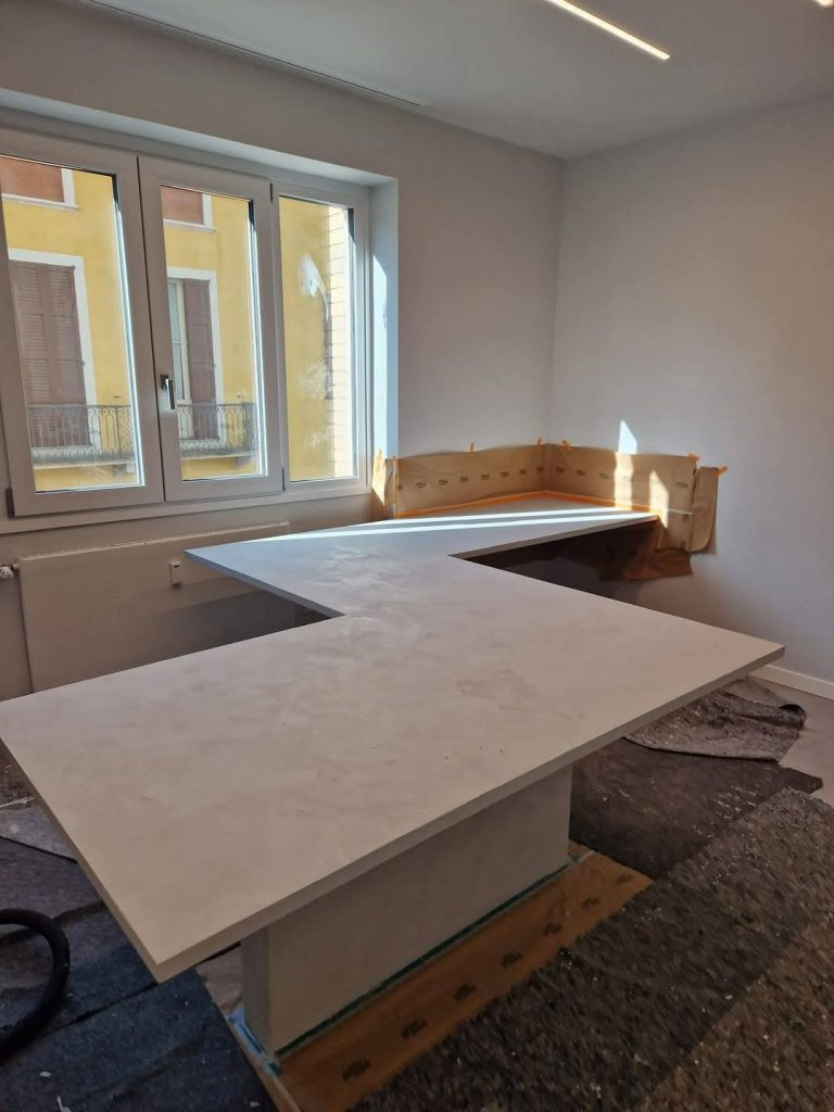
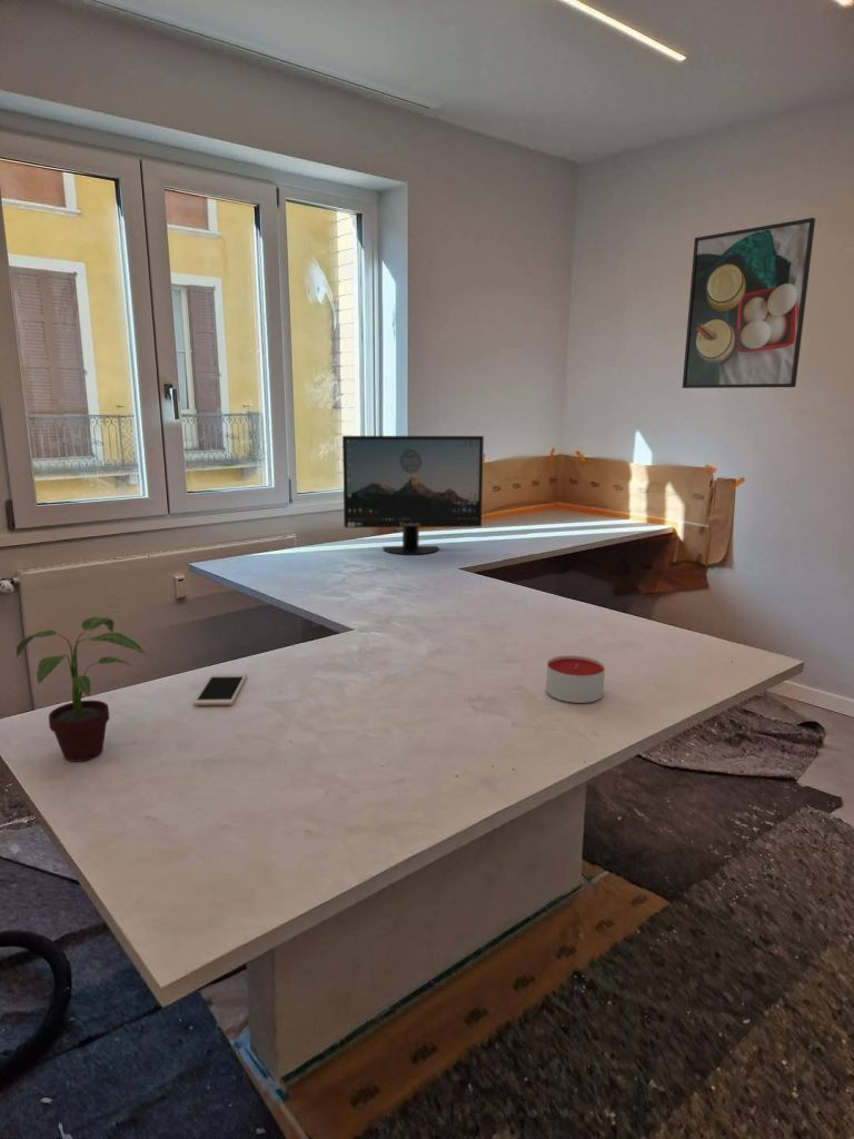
+ cell phone [192,673,248,706]
+ potted plant [16,616,148,763]
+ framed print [682,217,816,389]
+ monitor [341,435,485,556]
+ candle [545,654,606,704]
